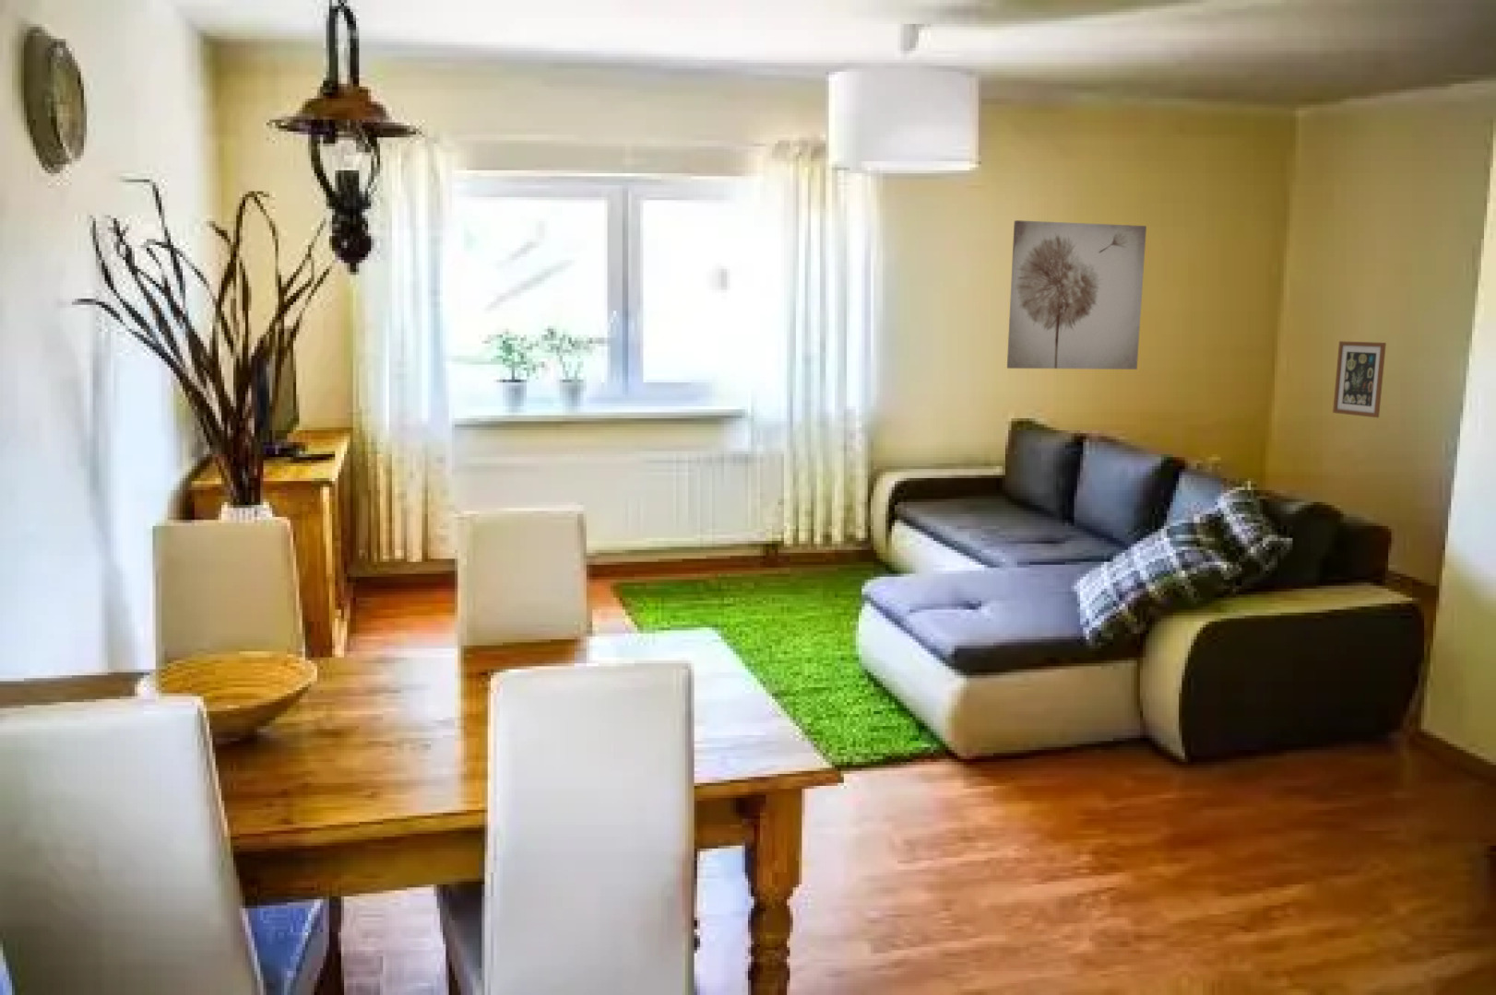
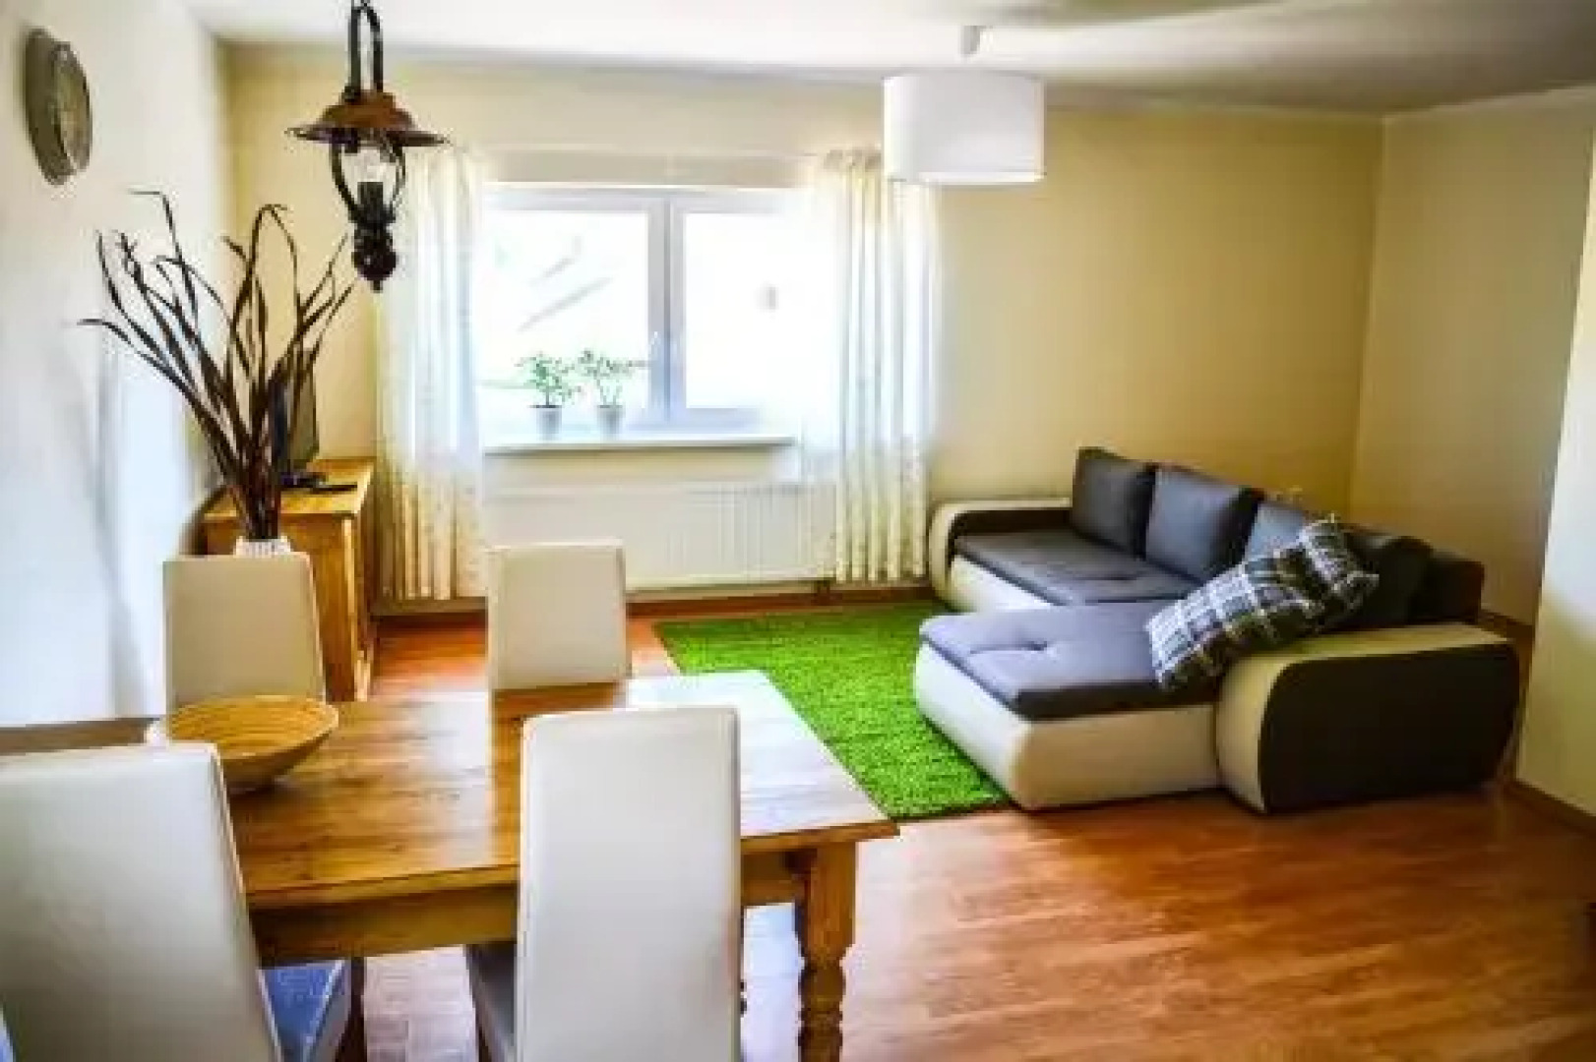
- wall art [1006,219,1147,371]
- wall art [1332,340,1387,419]
